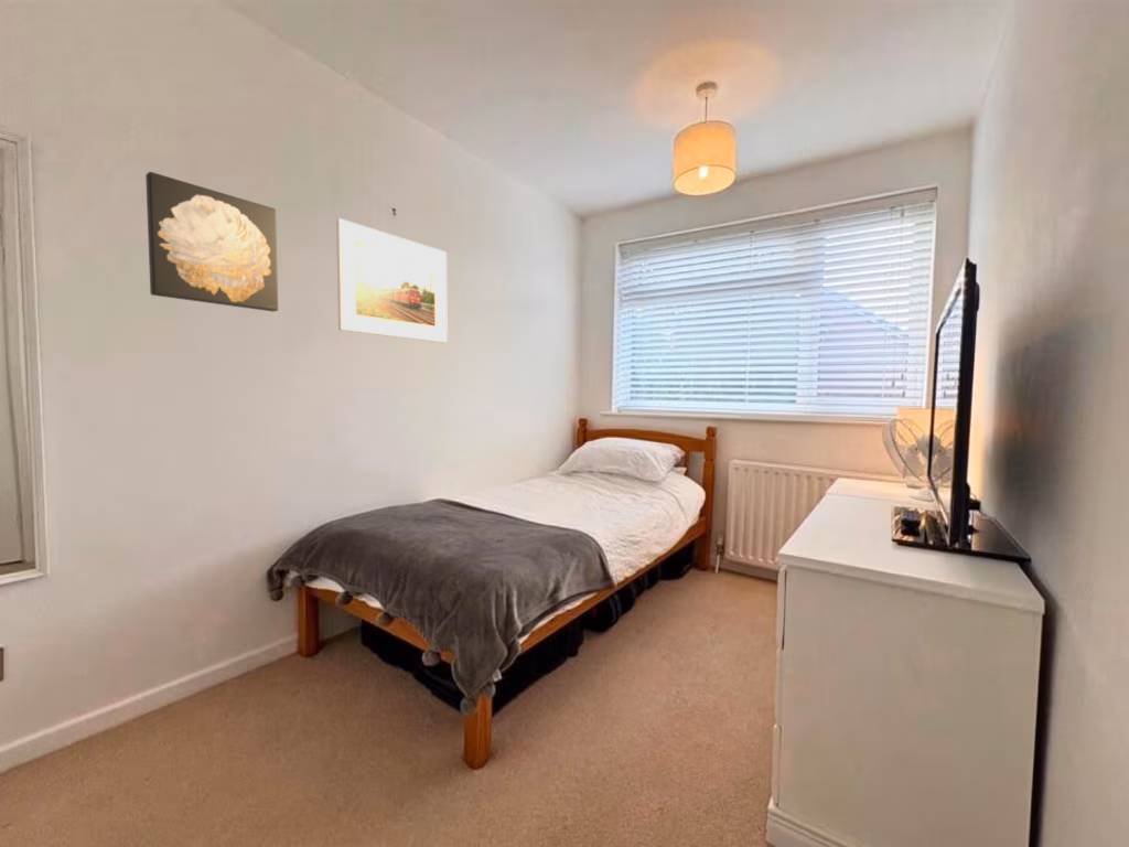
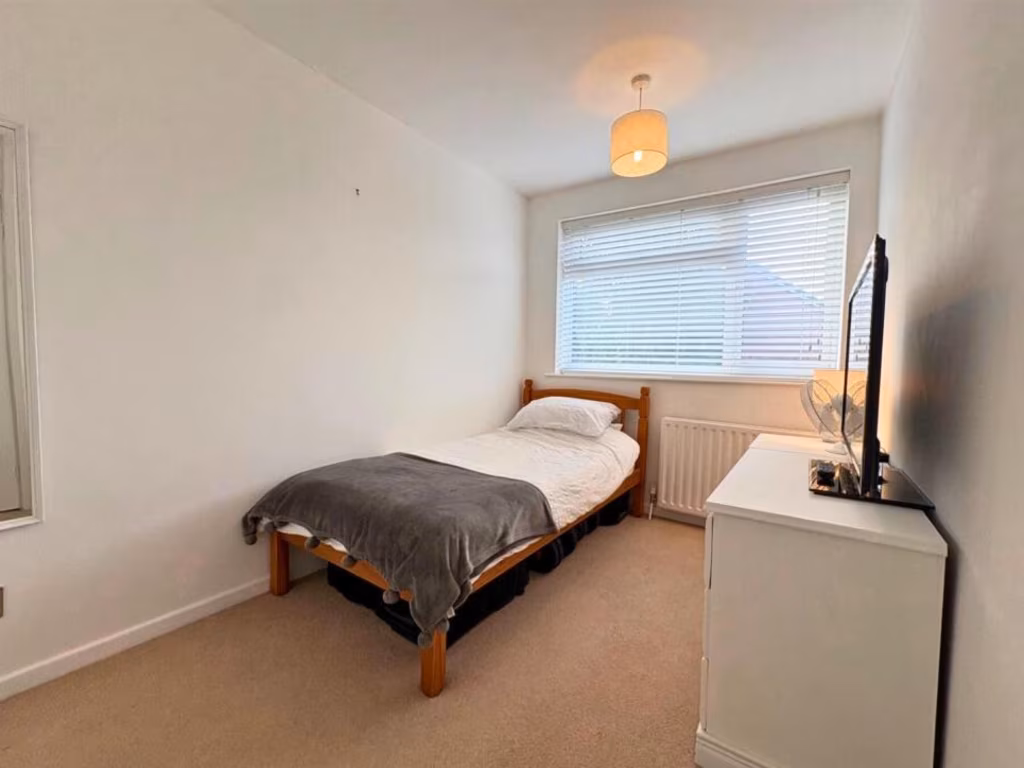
- wall art [144,171,279,312]
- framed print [335,217,449,344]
